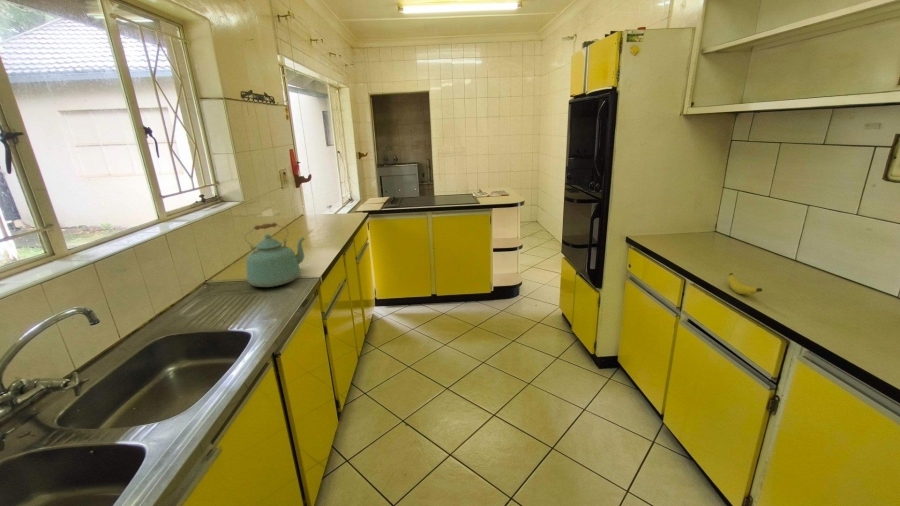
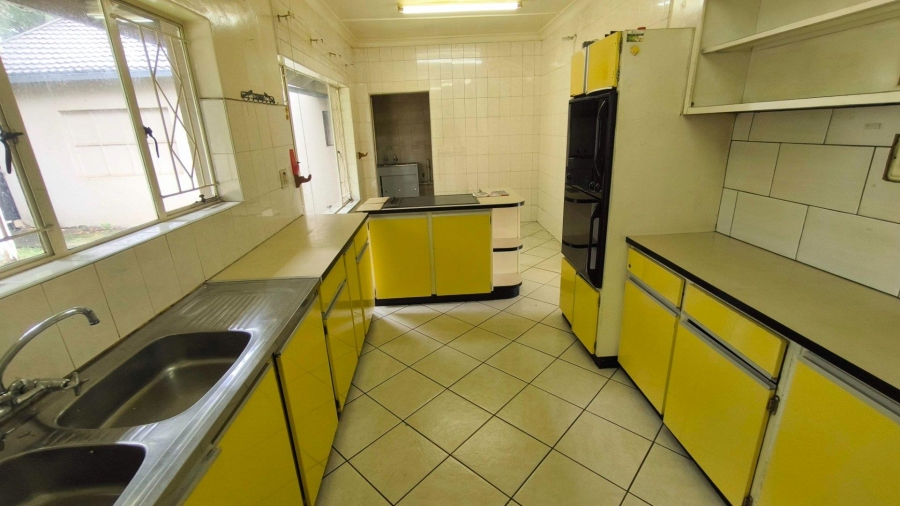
- kettle [244,222,306,288]
- banana [727,272,763,295]
